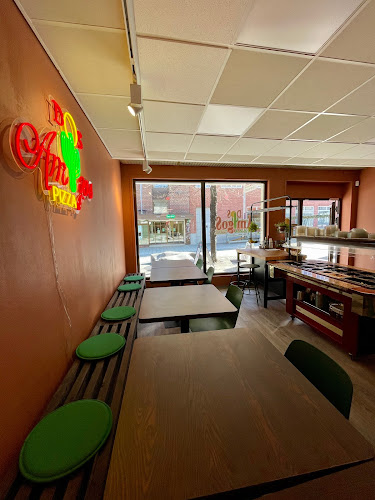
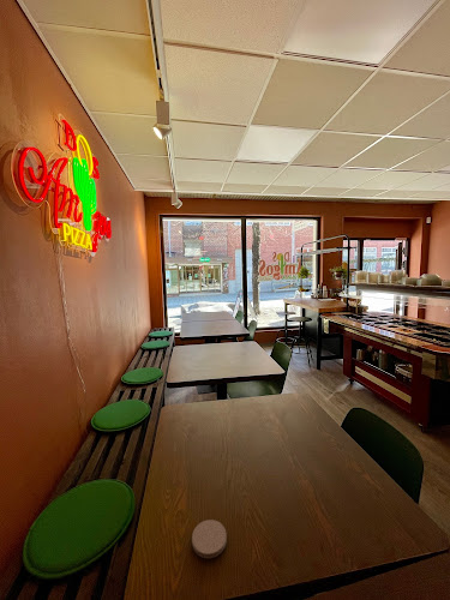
+ coaster [191,518,228,559]
